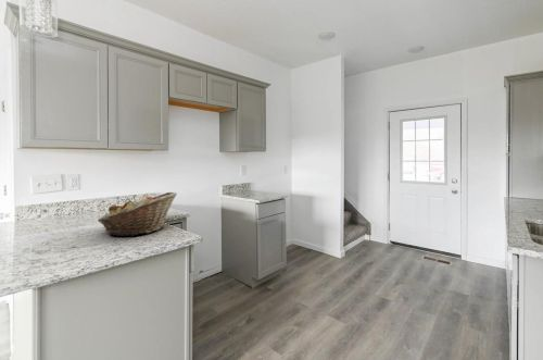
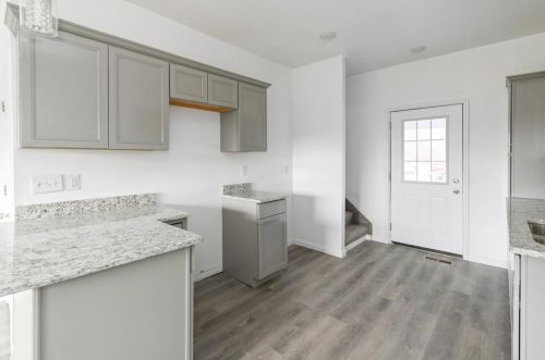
- fruit basket [97,191,178,237]
